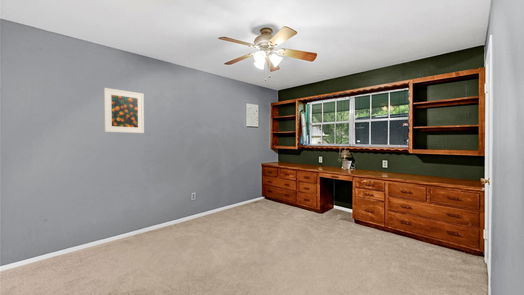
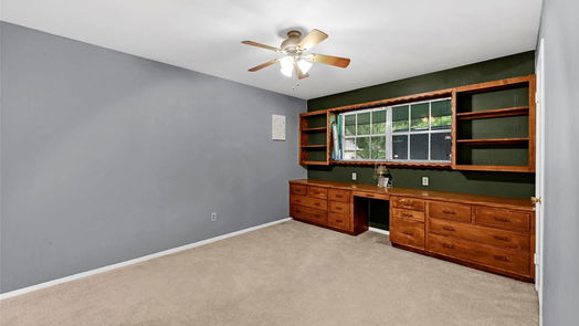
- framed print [103,87,145,134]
